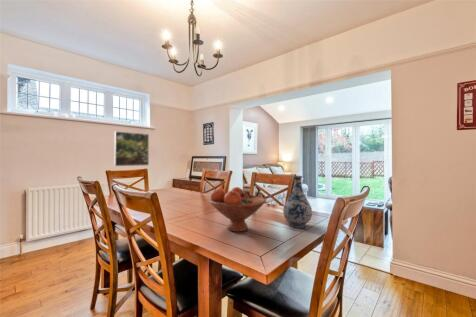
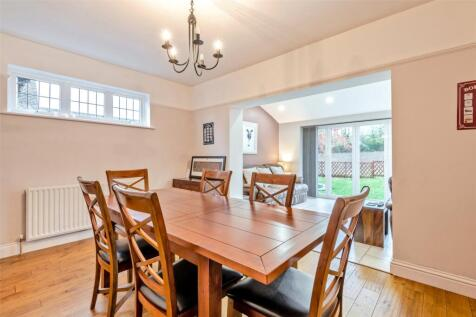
- vase [282,175,313,229]
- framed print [113,130,150,167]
- fruit bowl [208,186,267,233]
